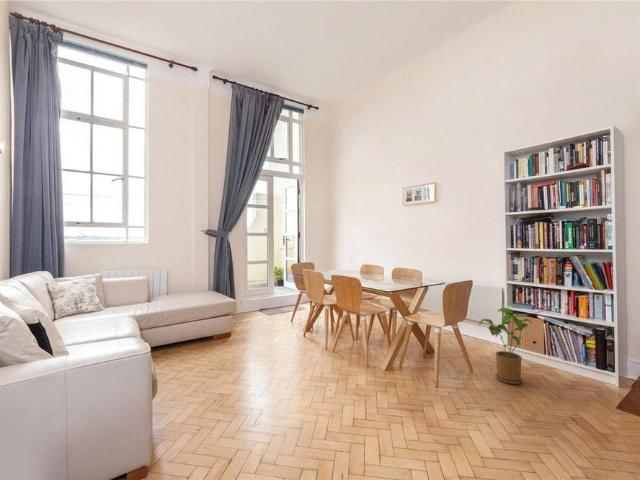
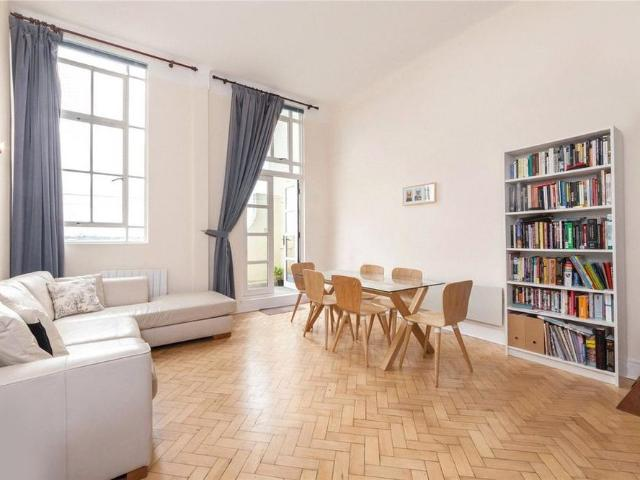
- house plant [478,307,532,385]
